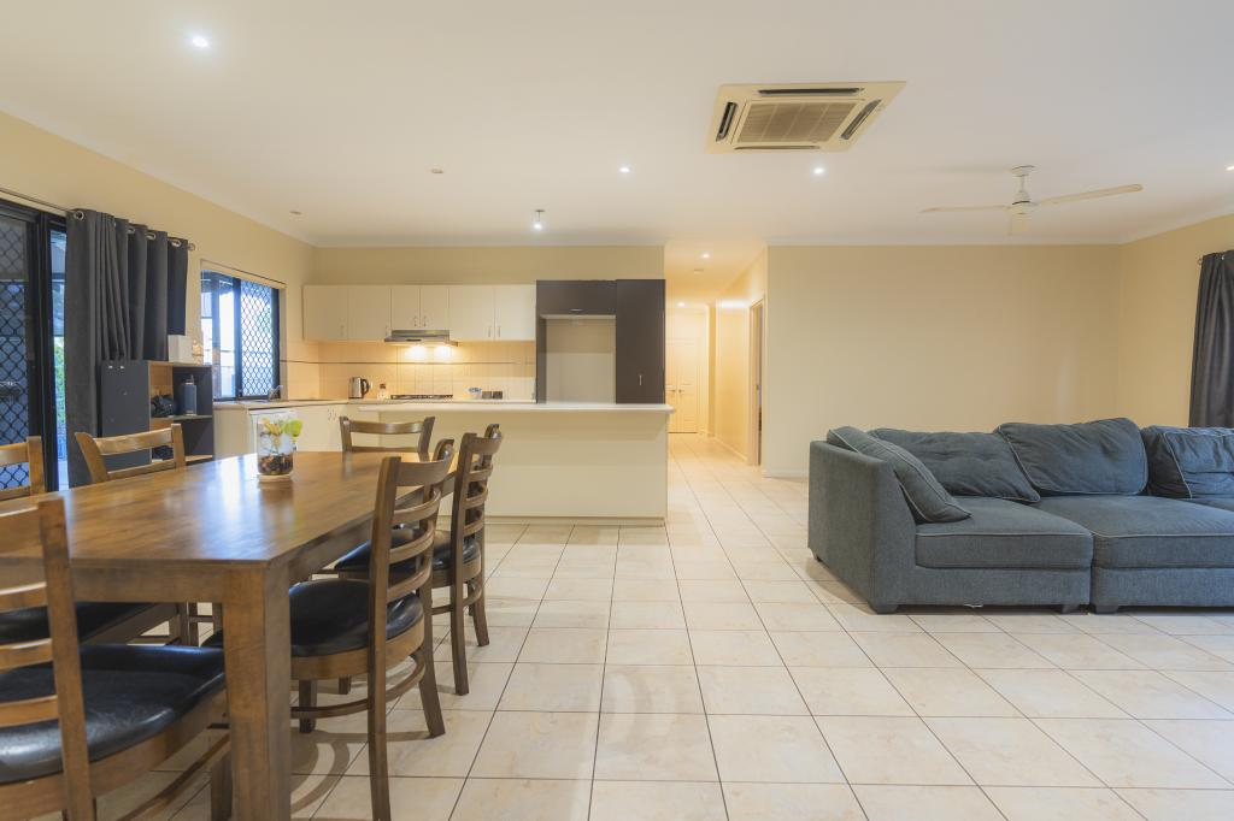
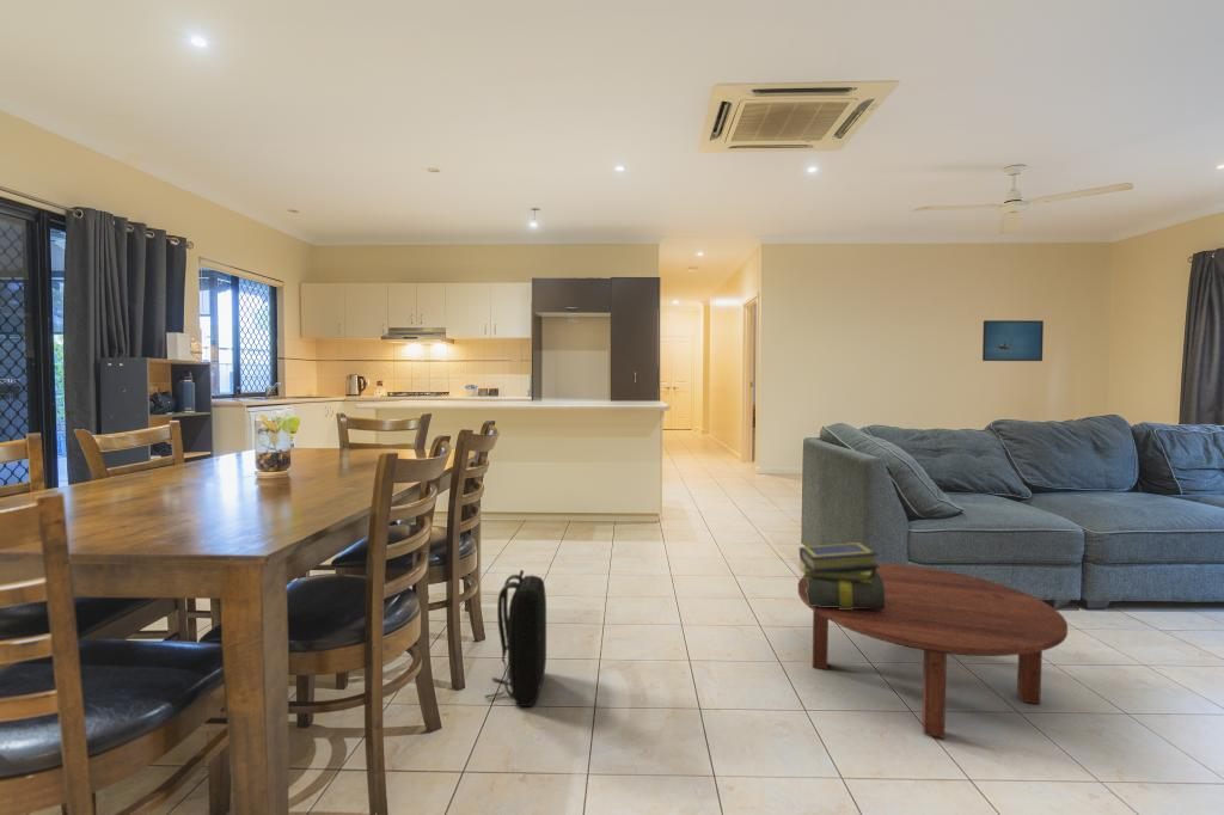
+ stack of books [798,541,885,609]
+ backpack [484,569,547,707]
+ coffee table [797,563,1069,739]
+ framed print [981,319,1045,362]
